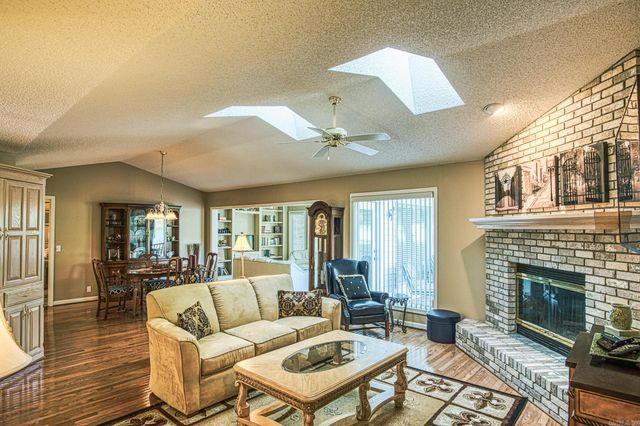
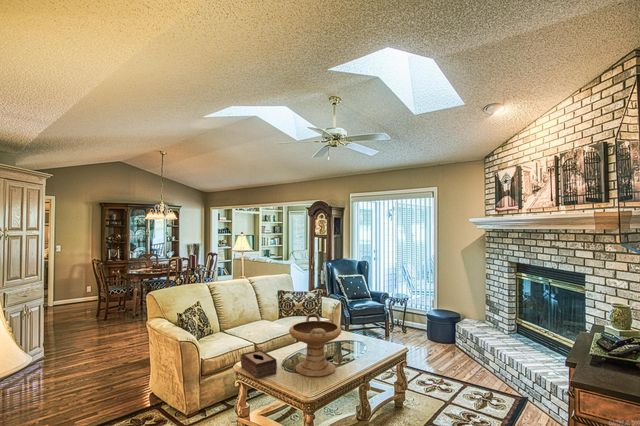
+ decorative bowl [288,313,342,378]
+ tissue box [240,349,278,380]
